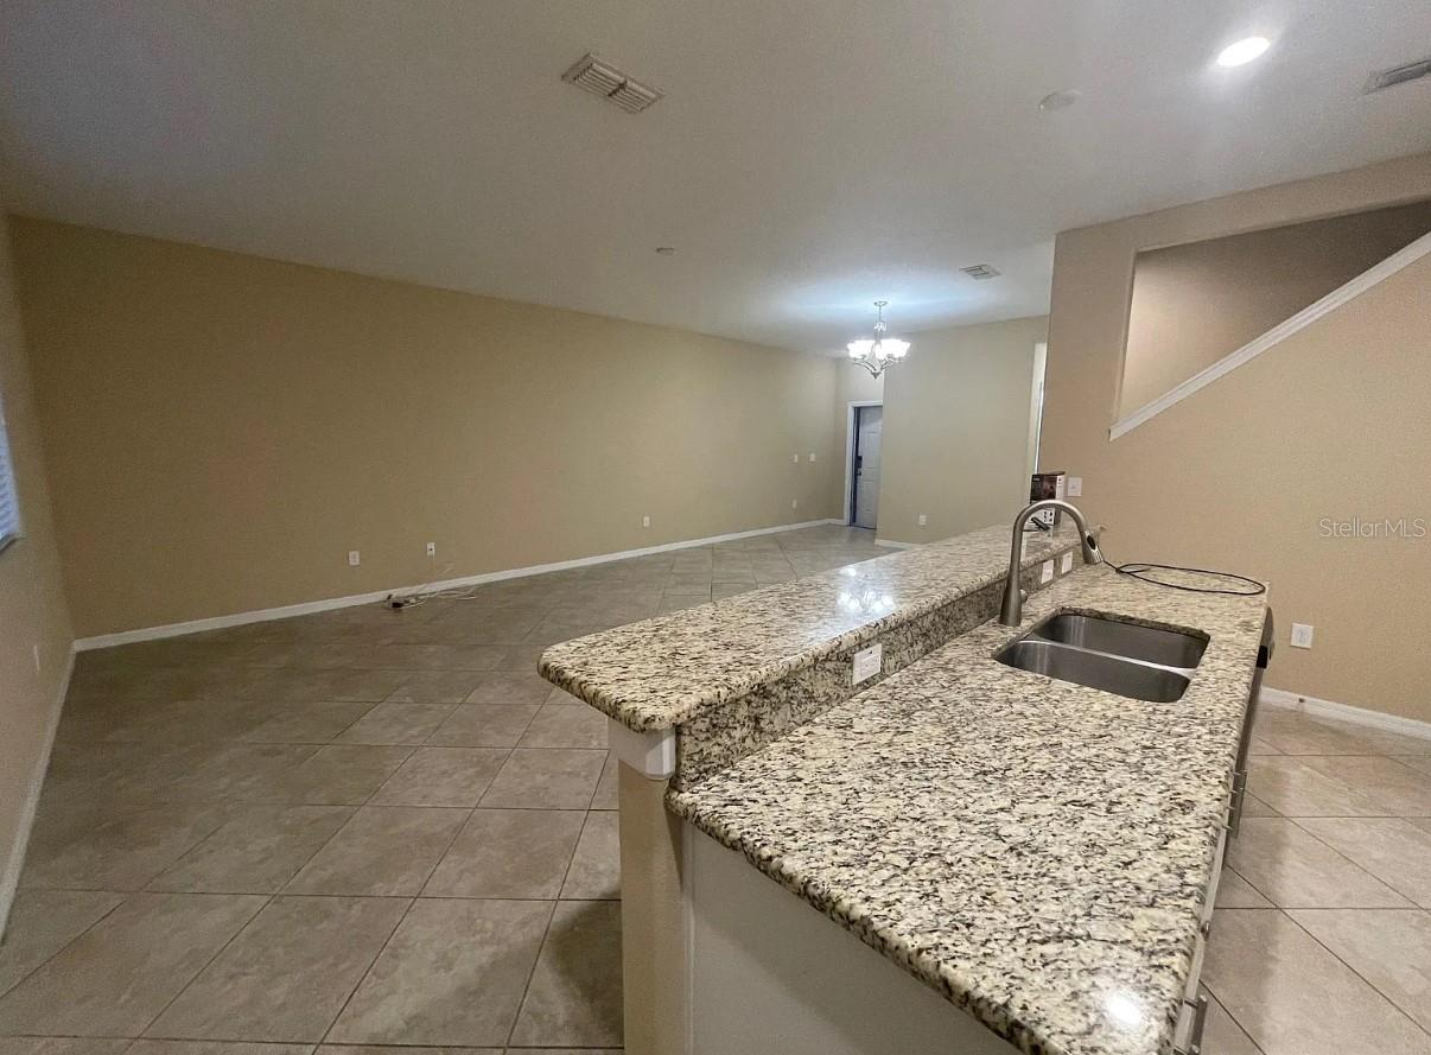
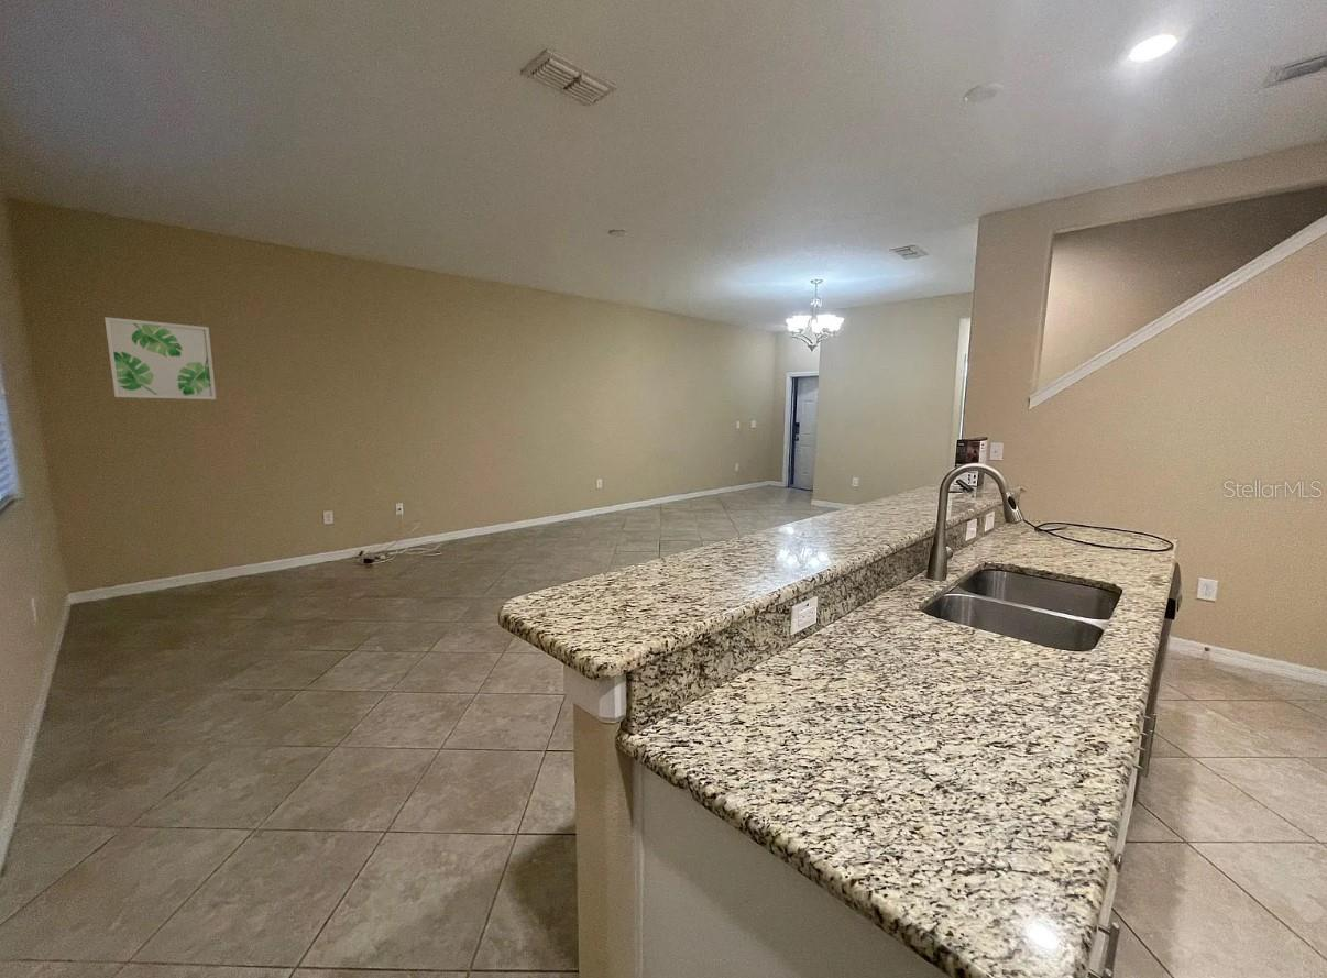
+ wall art [103,316,217,400]
